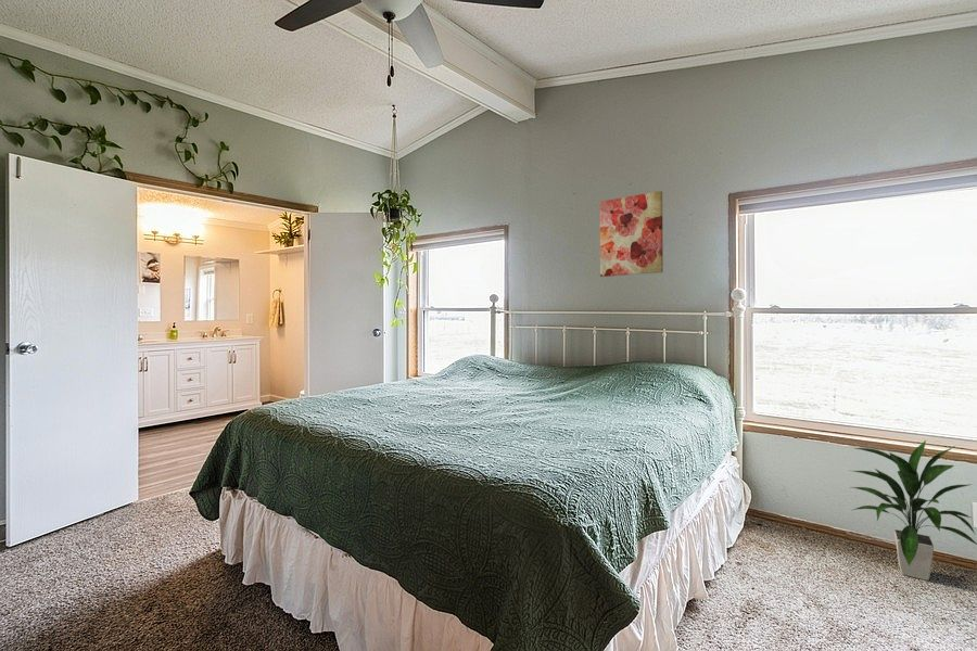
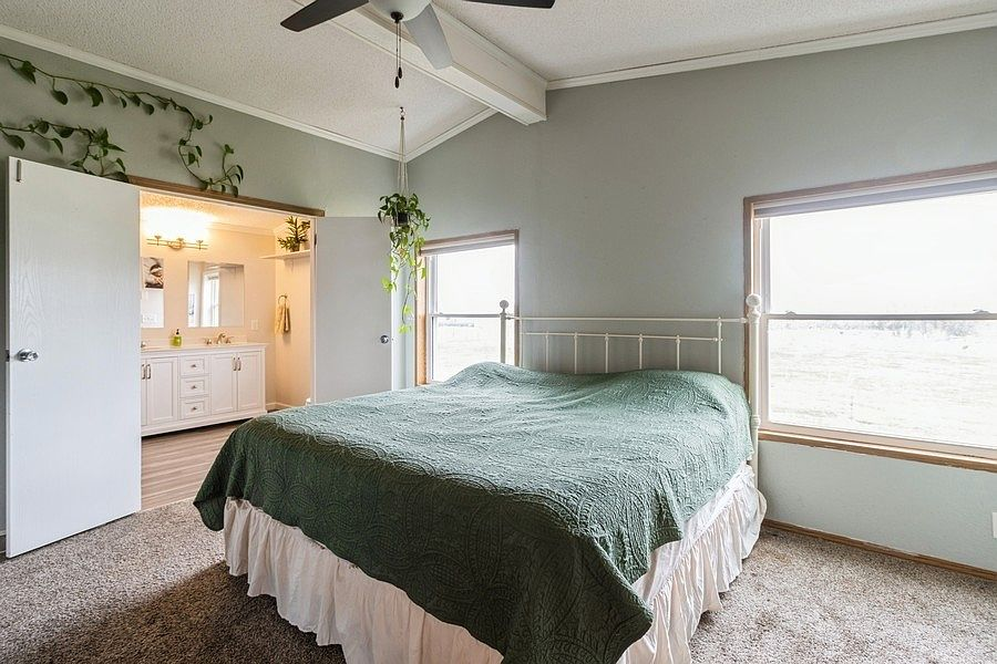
- wall art [599,190,664,278]
- indoor plant [847,439,977,582]
